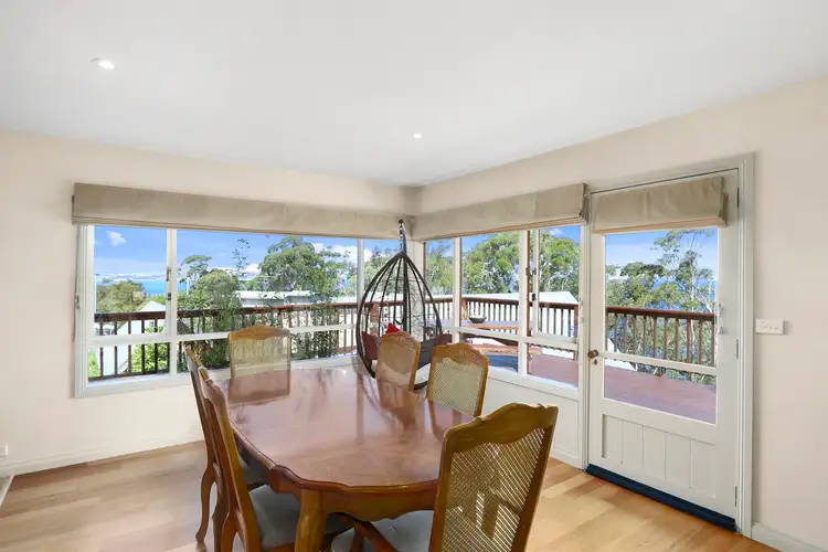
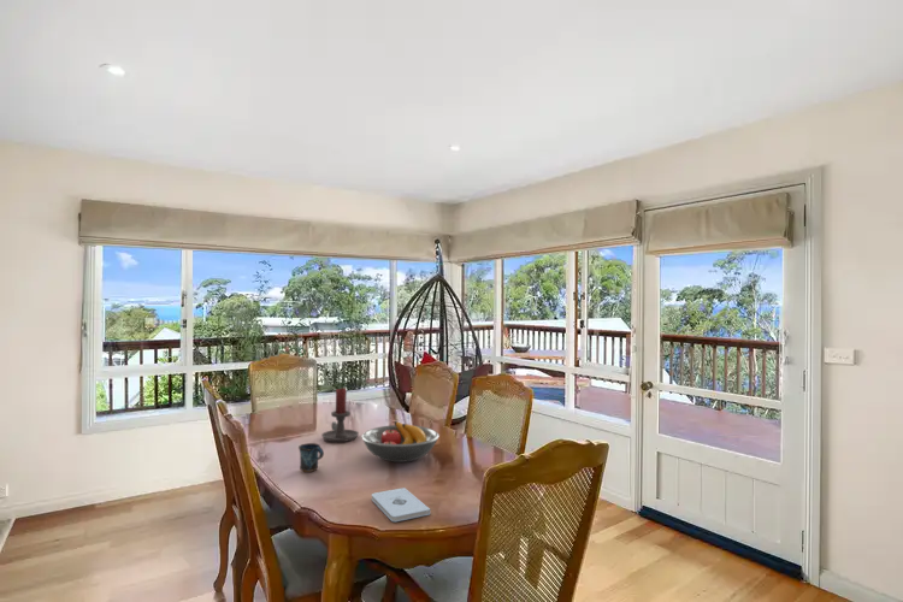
+ candle holder [320,386,360,443]
+ fruit bowl [360,420,441,464]
+ mug [297,442,325,473]
+ notepad [371,486,431,523]
